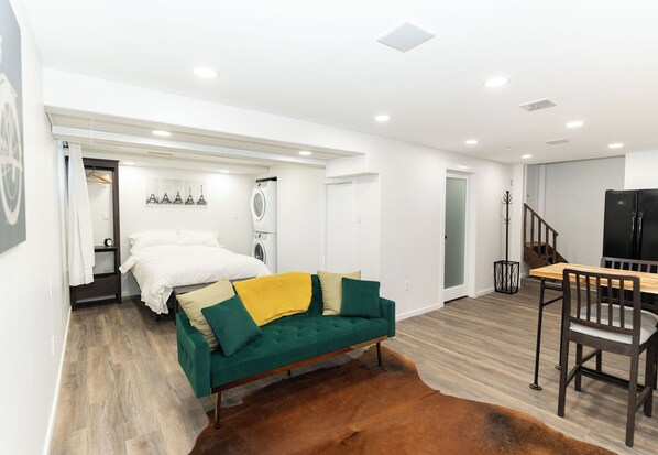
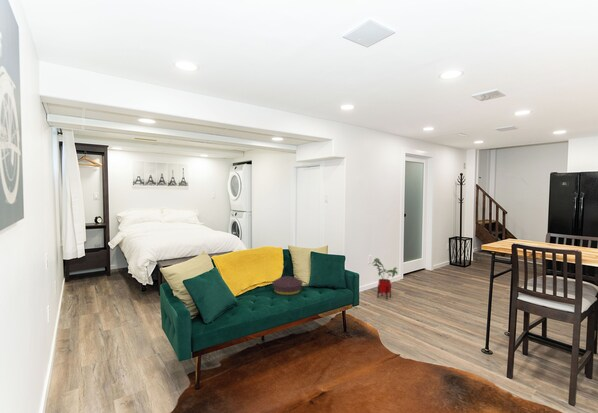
+ cushion [271,275,304,296]
+ house plant [371,257,399,301]
